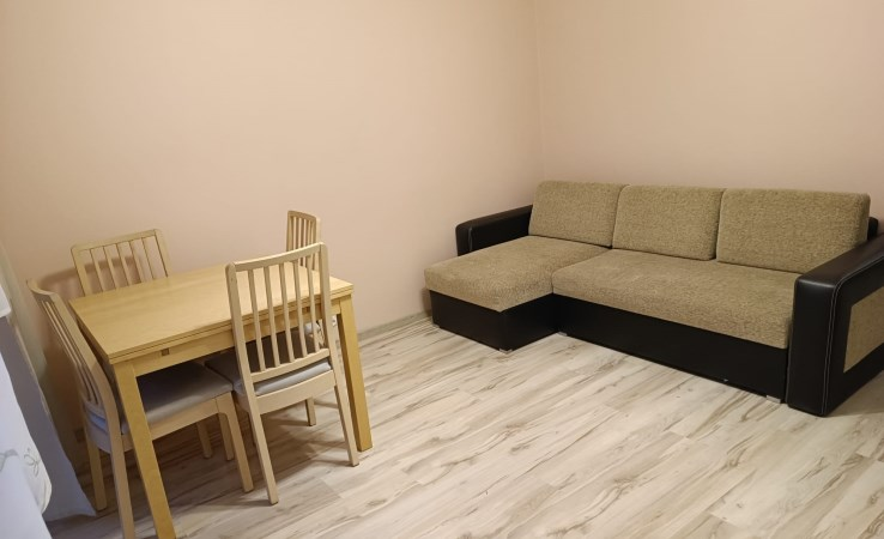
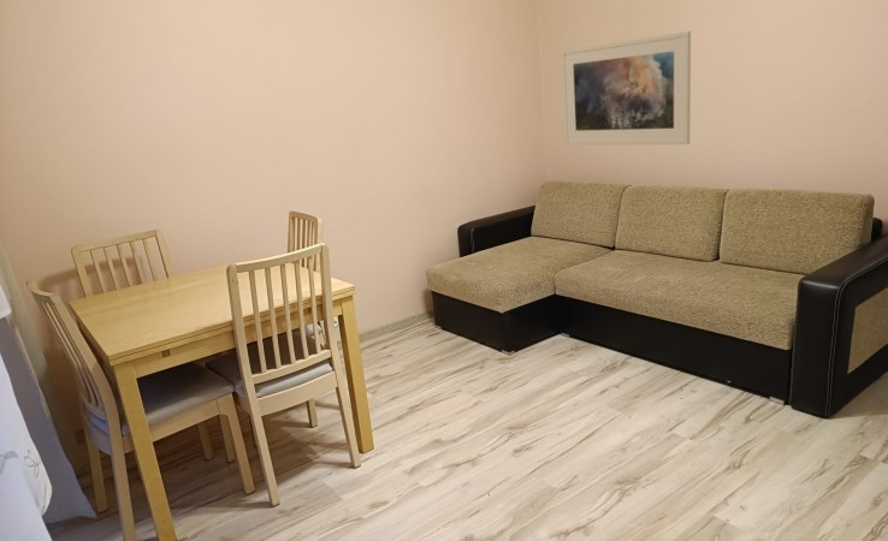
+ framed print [561,30,692,145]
